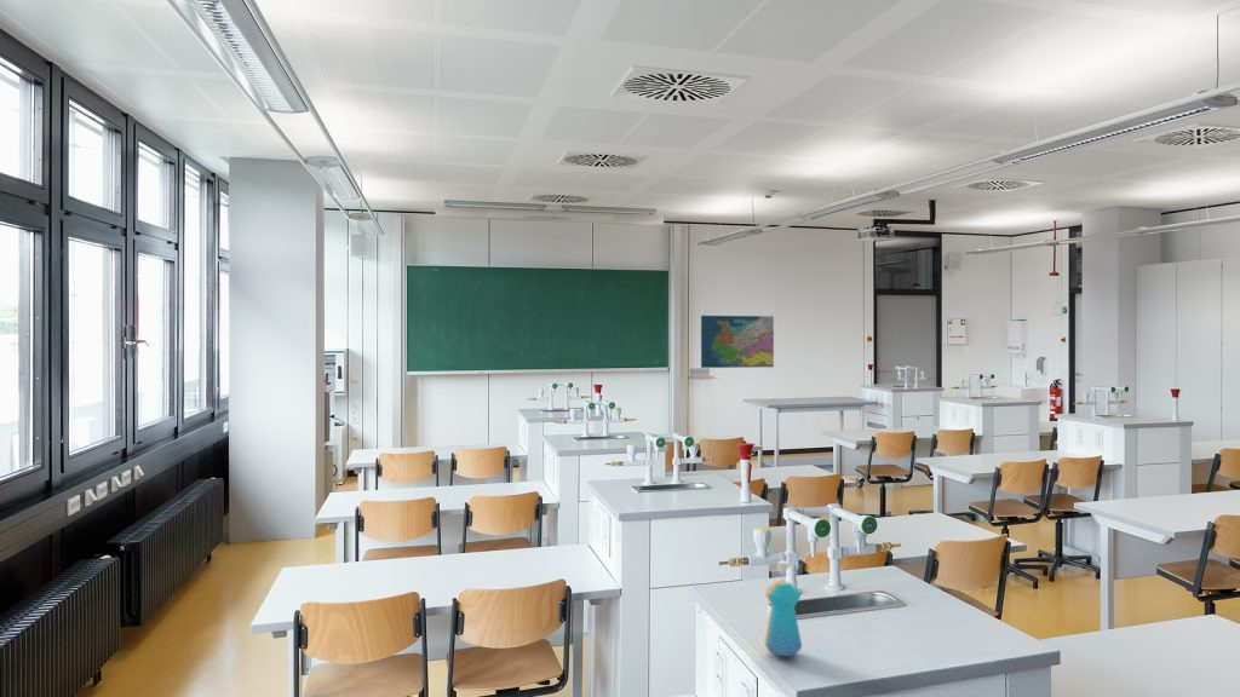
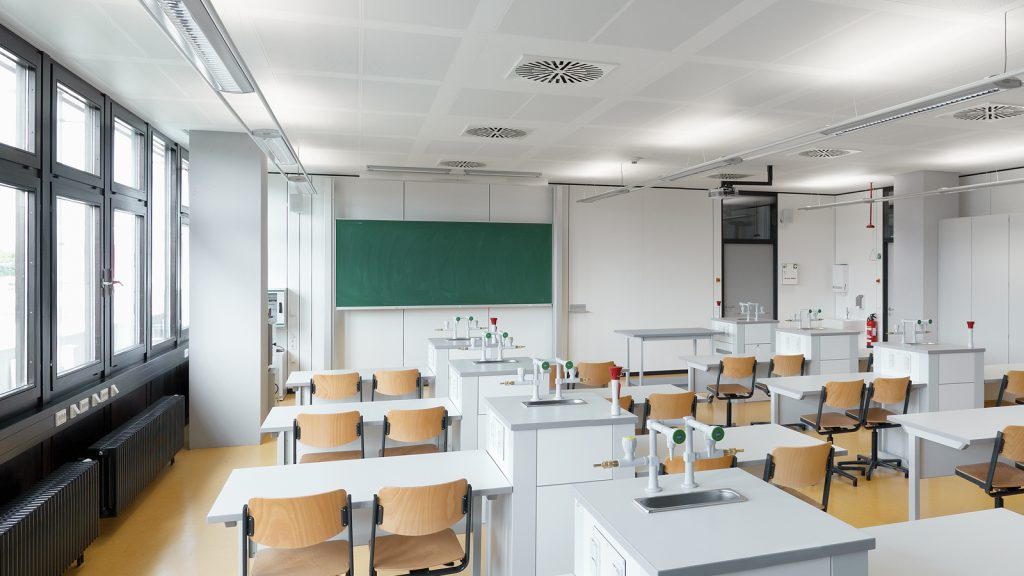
- map [700,315,775,369]
- soap dispenser [763,559,803,657]
